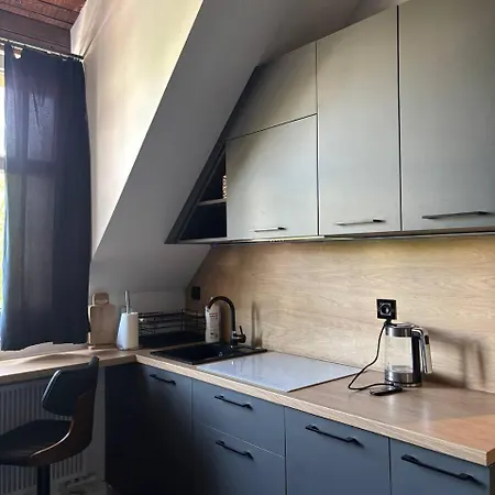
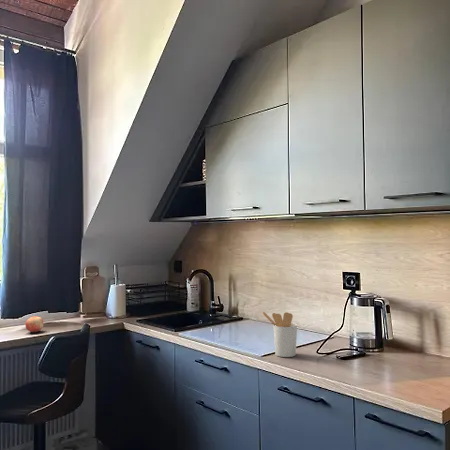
+ fruit [24,315,44,333]
+ utensil holder [262,311,298,358]
